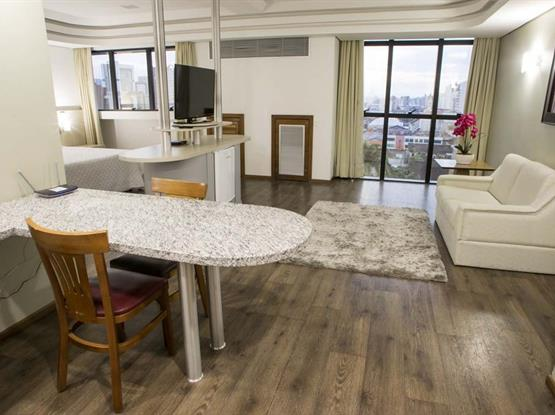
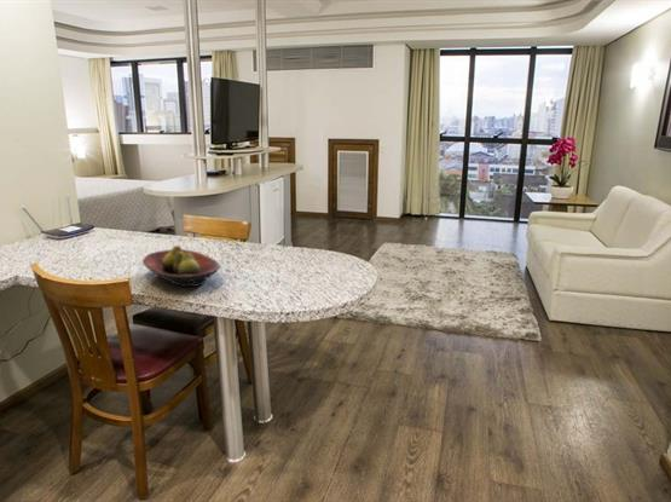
+ fruit bowl [141,244,221,288]
